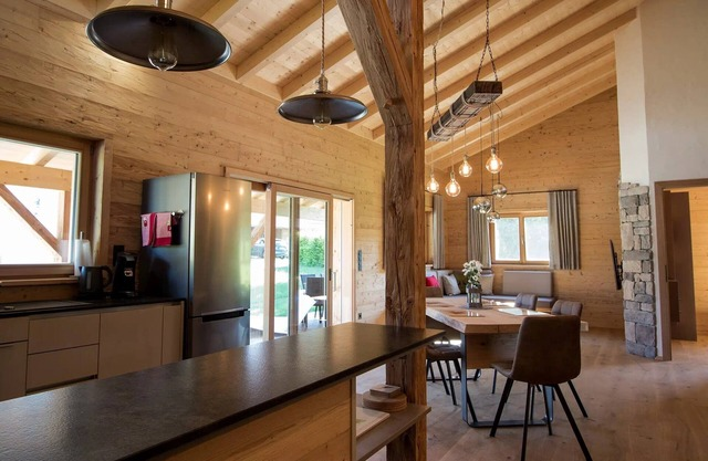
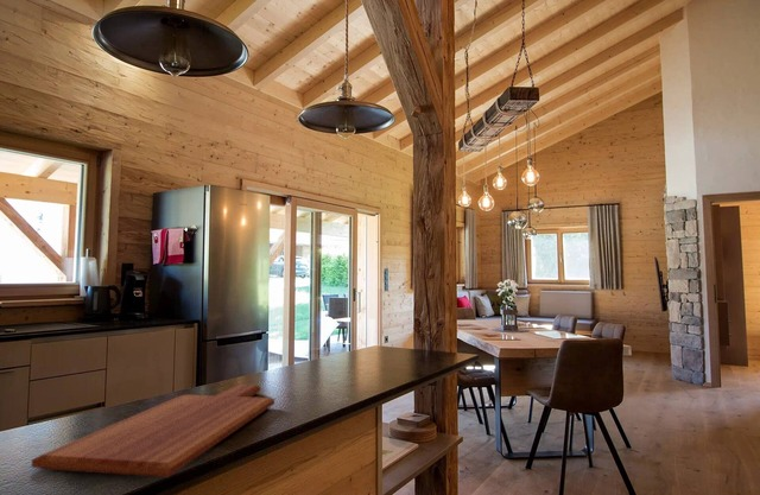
+ cutting board [31,383,276,478]
